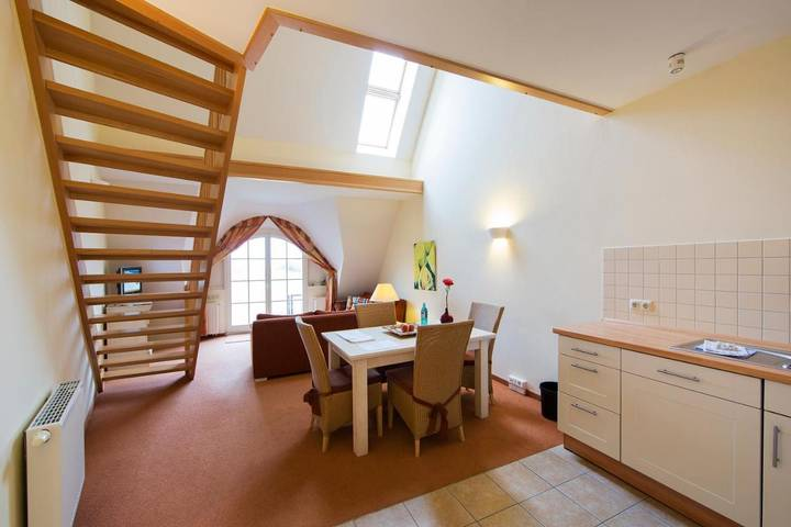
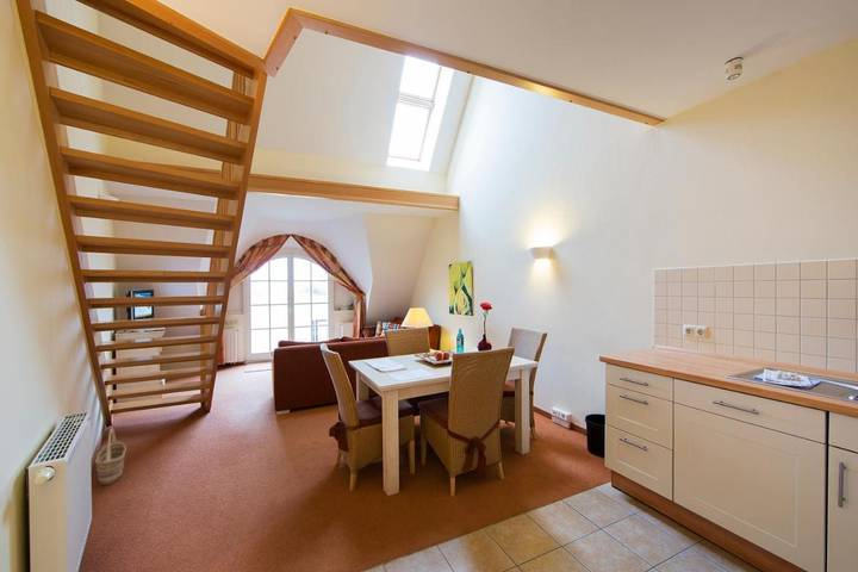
+ basket [95,427,126,486]
